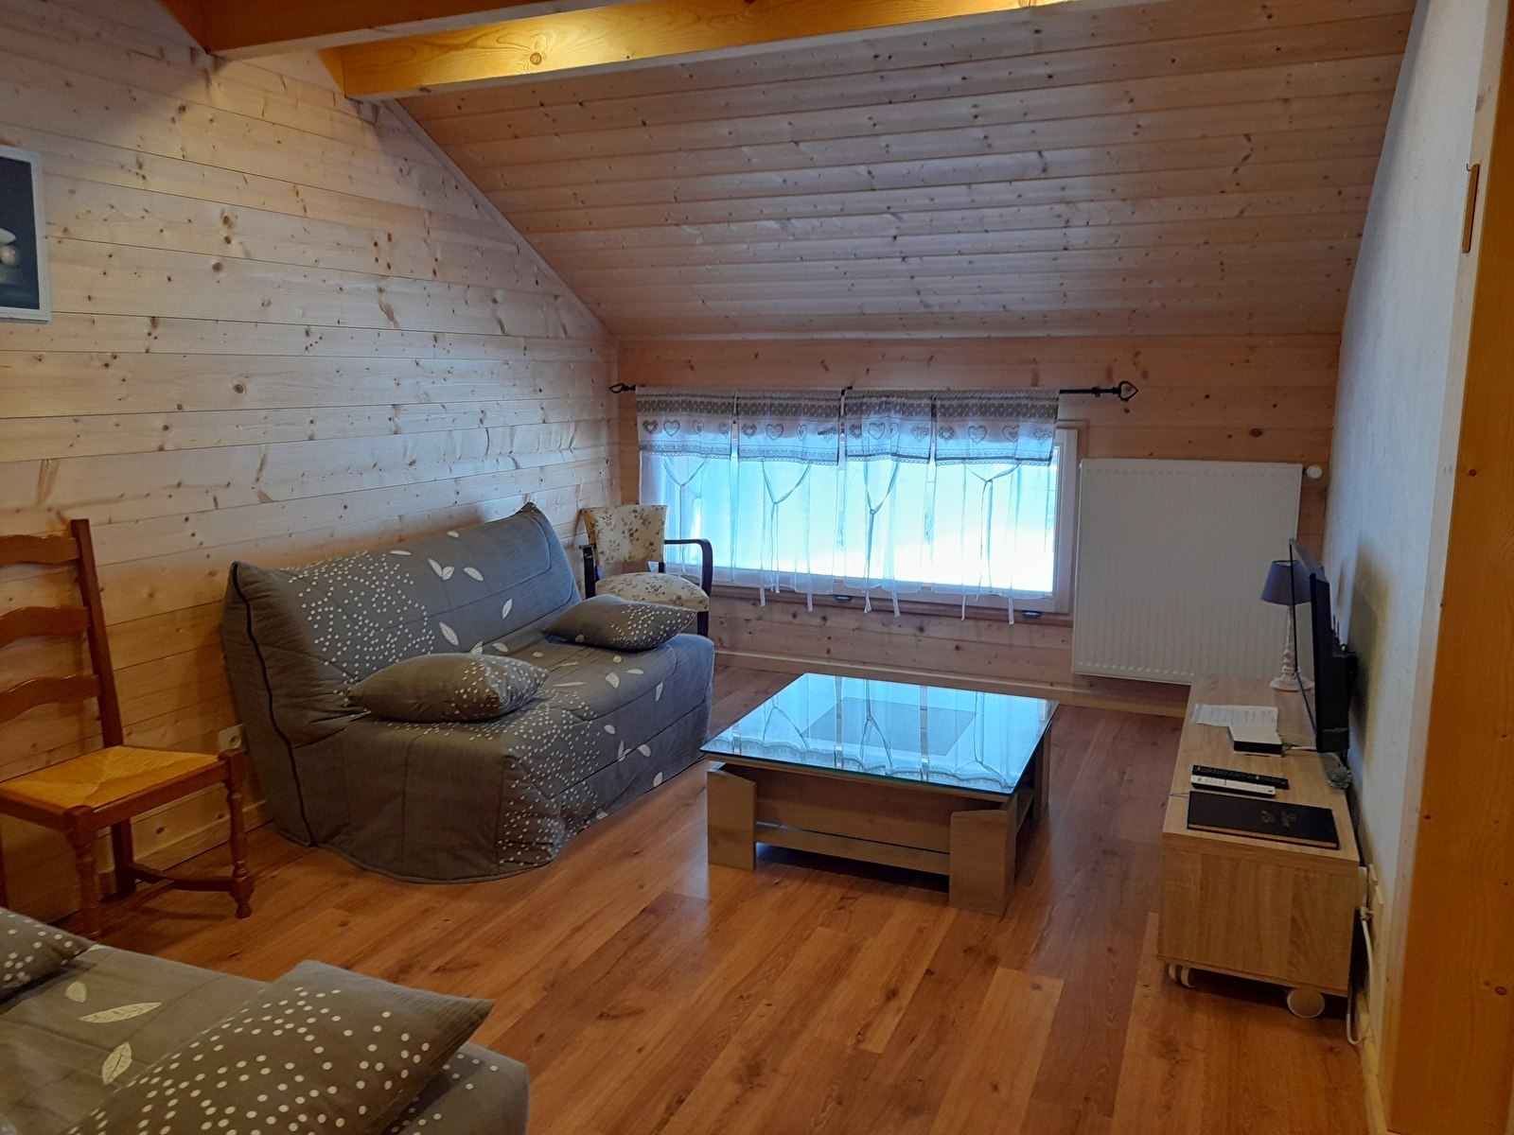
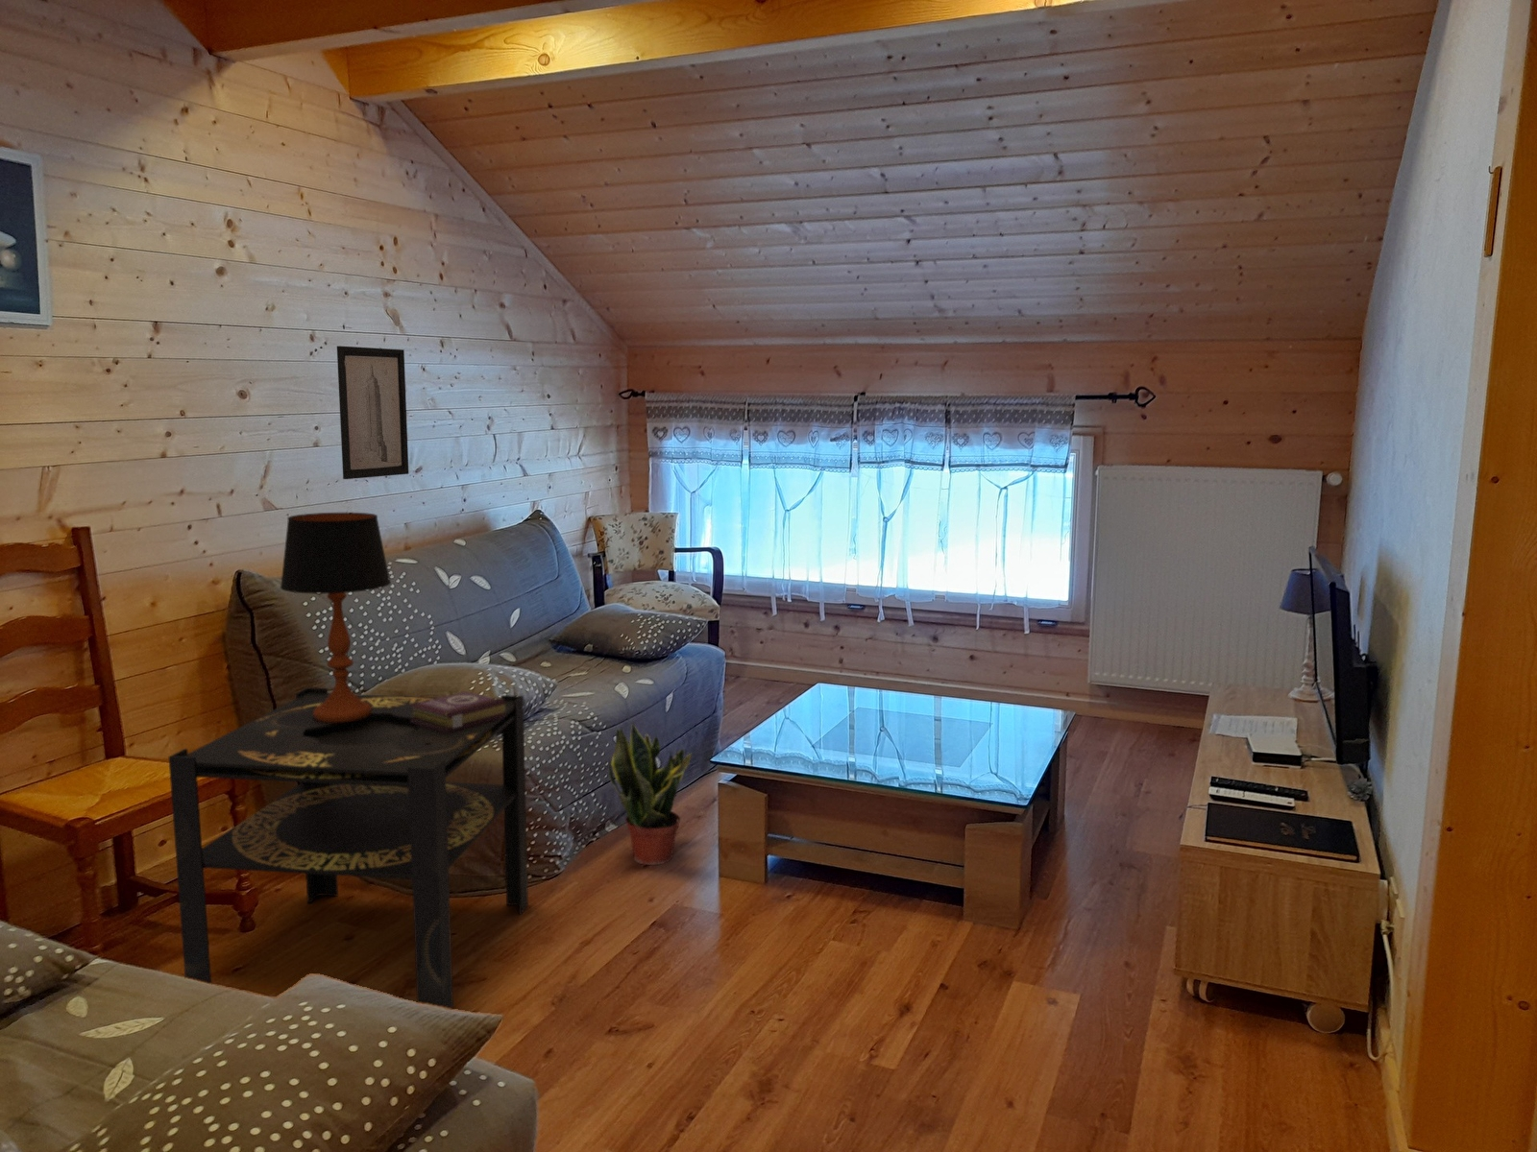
+ side table [168,686,529,1010]
+ table lamp [280,512,392,722]
+ wall art [336,345,410,480]
+ potted plant [608,720,693,866]
+ book [410,690,506,732]
